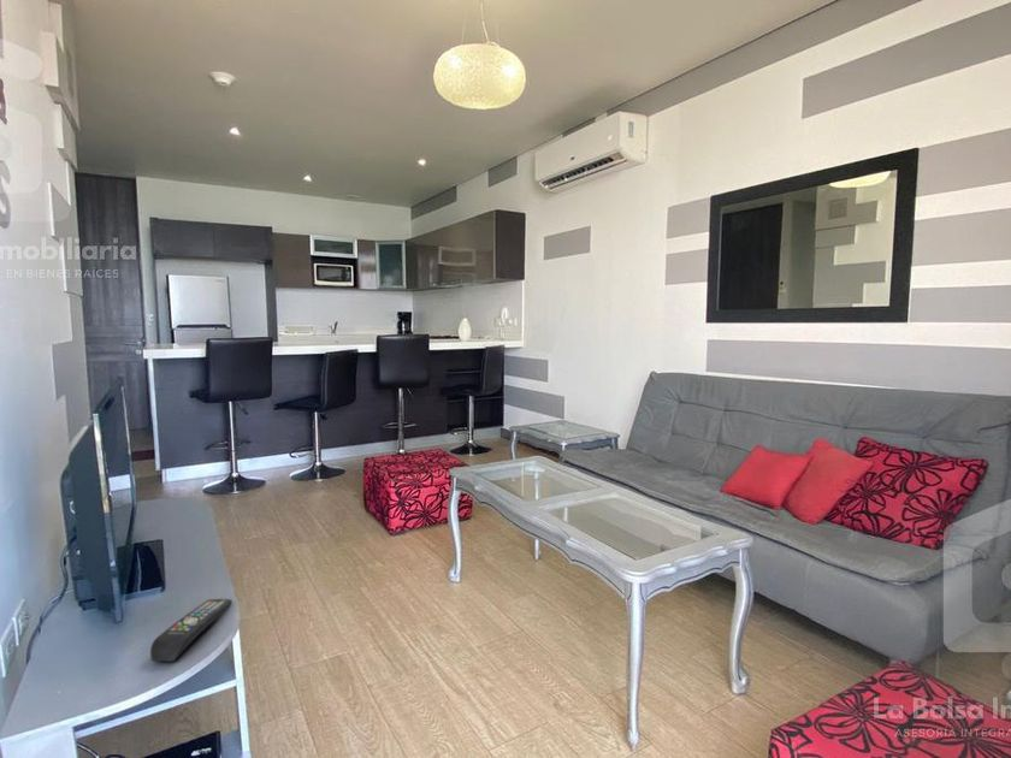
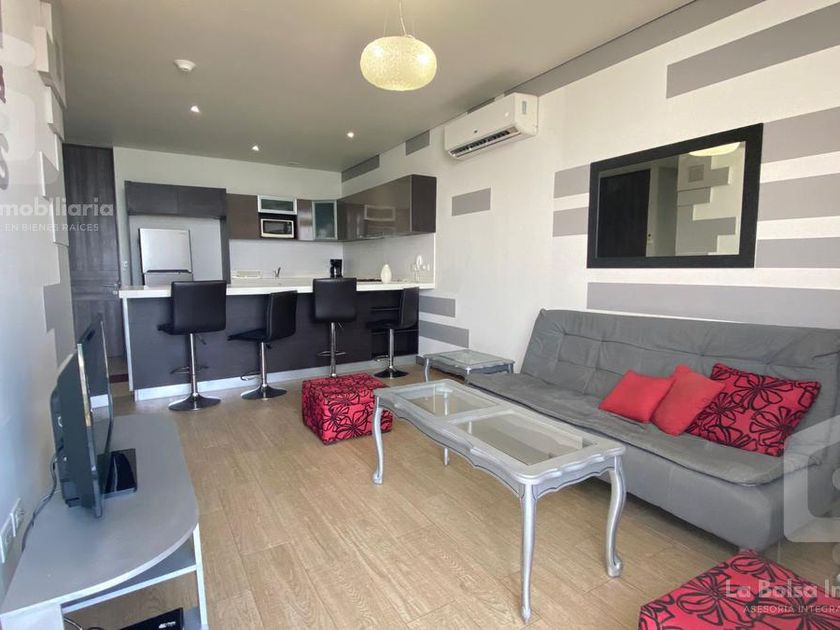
- remote control [149,598,233,662]
